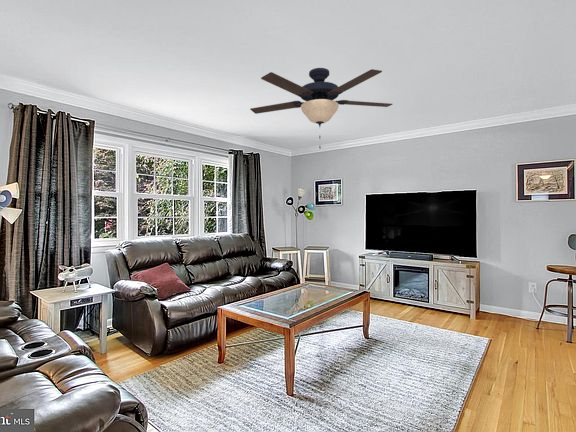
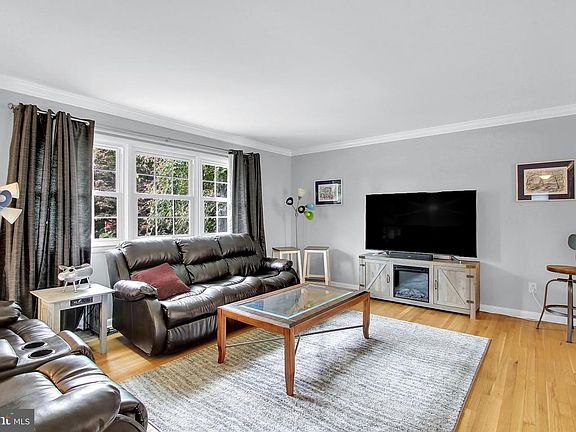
- ceiling fan [249,67,394,150]
